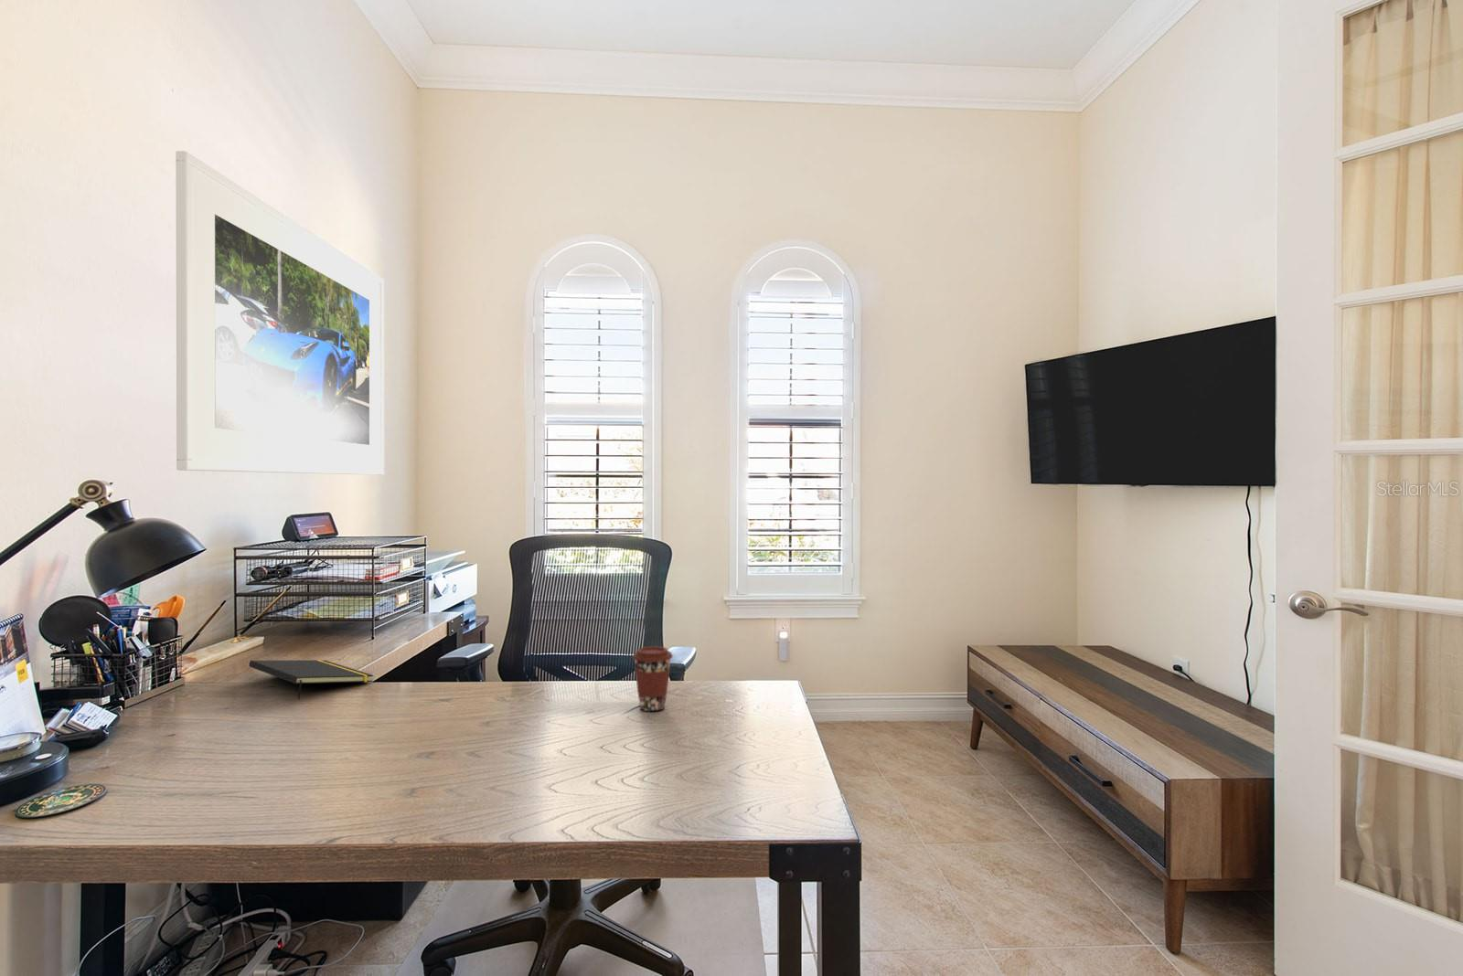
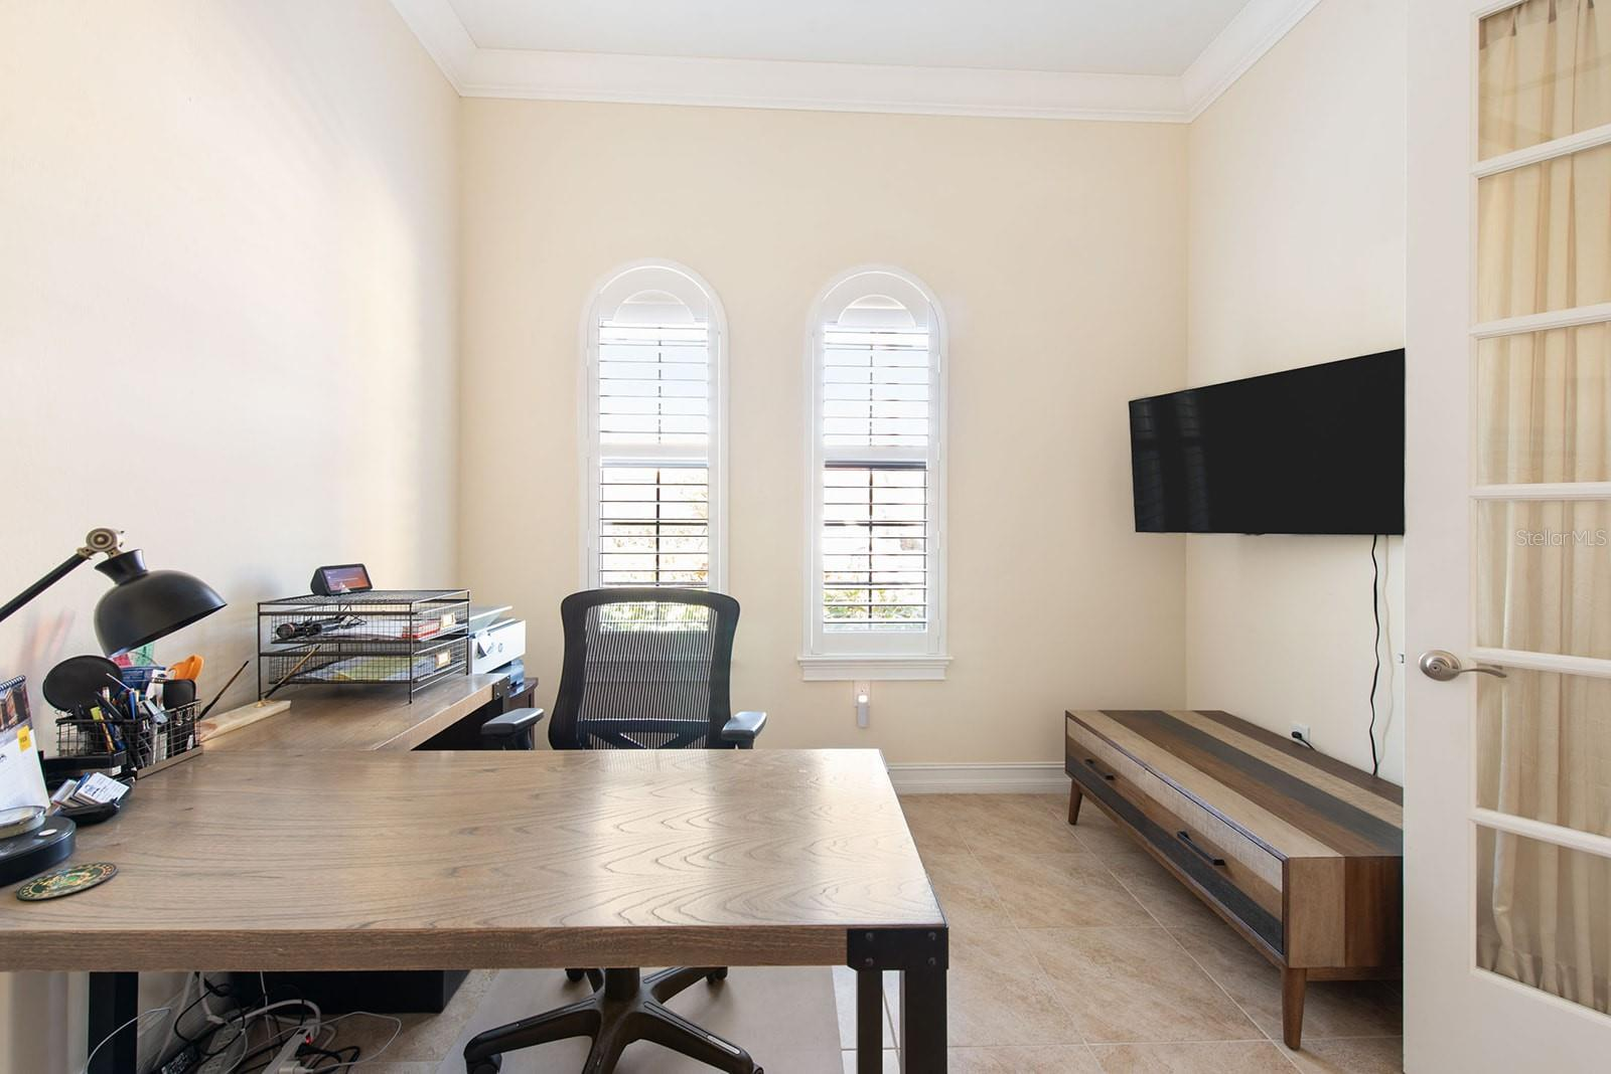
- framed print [175,150,385,476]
- coffee cup [632,645,674,712]
- notepad [248,659,375,700]
